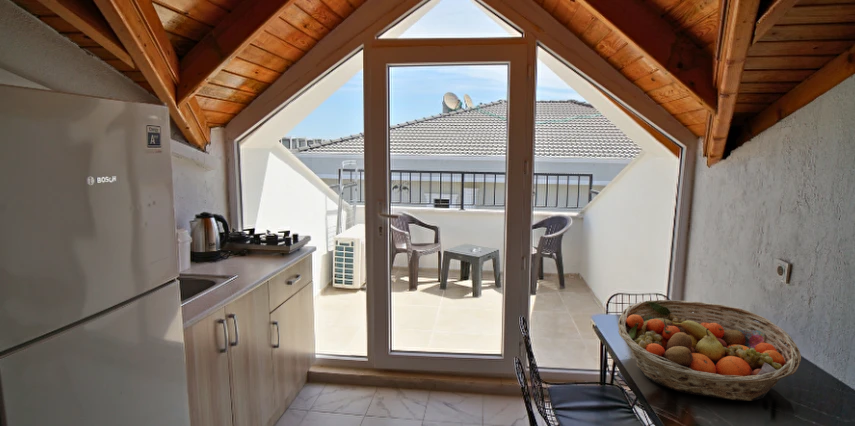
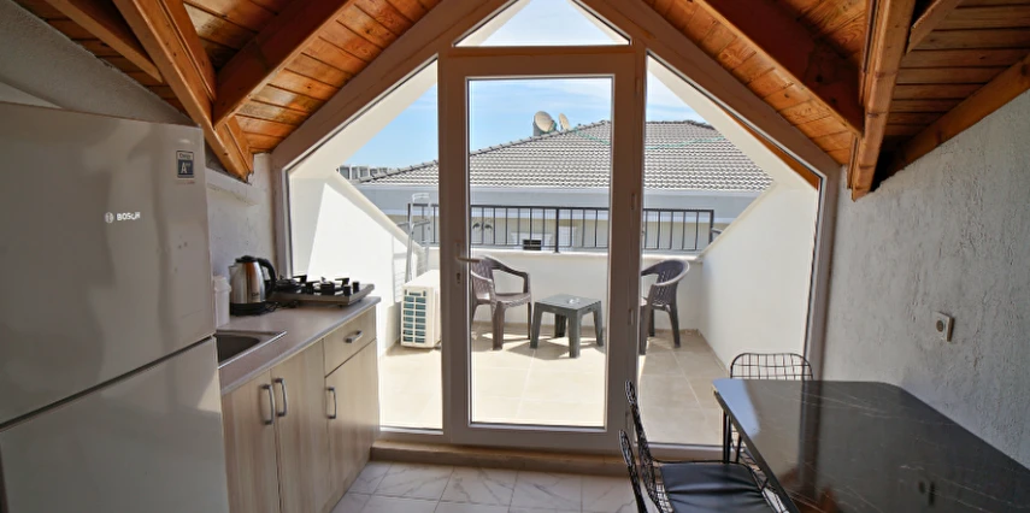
- fruit basket [617,299,802,402]
